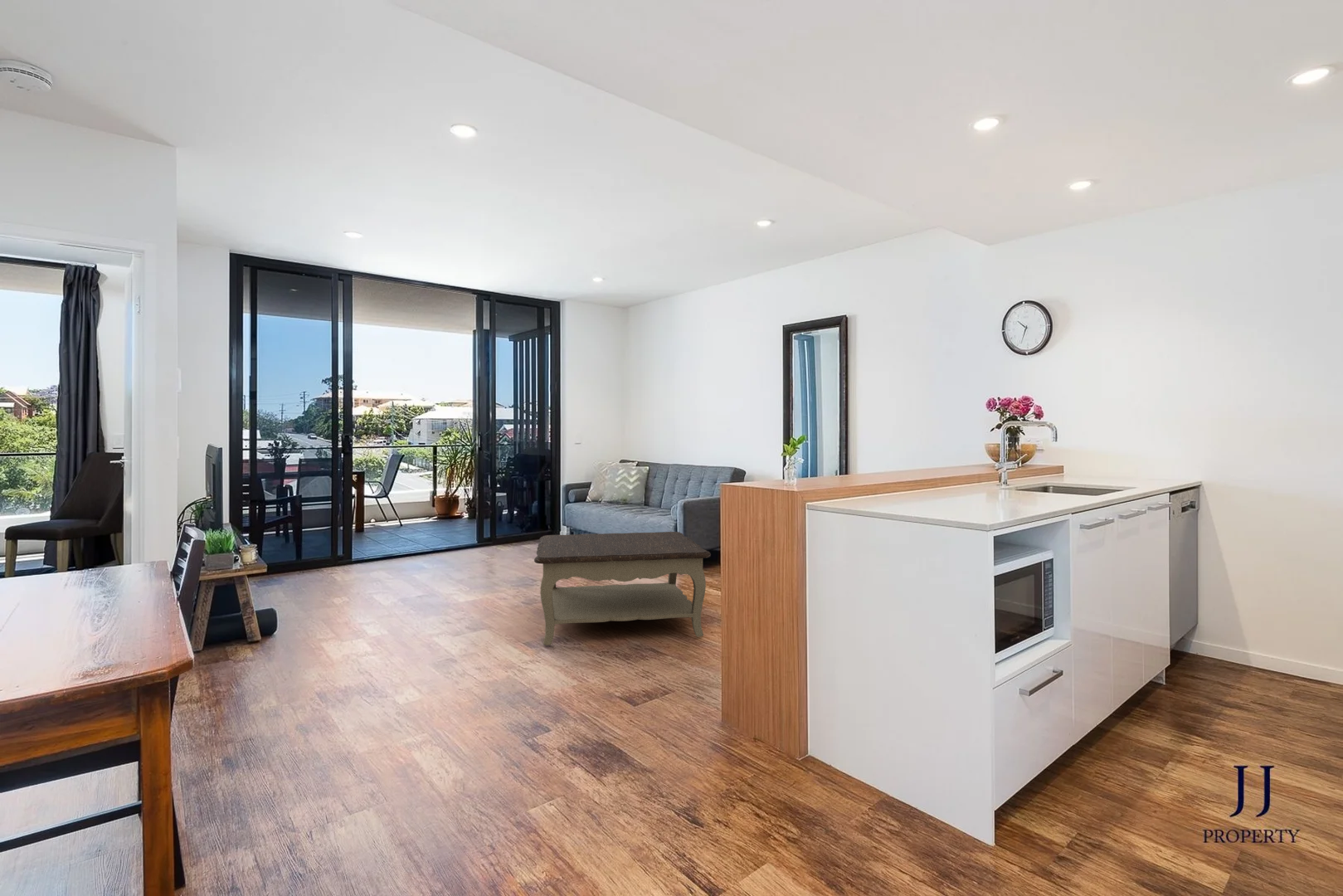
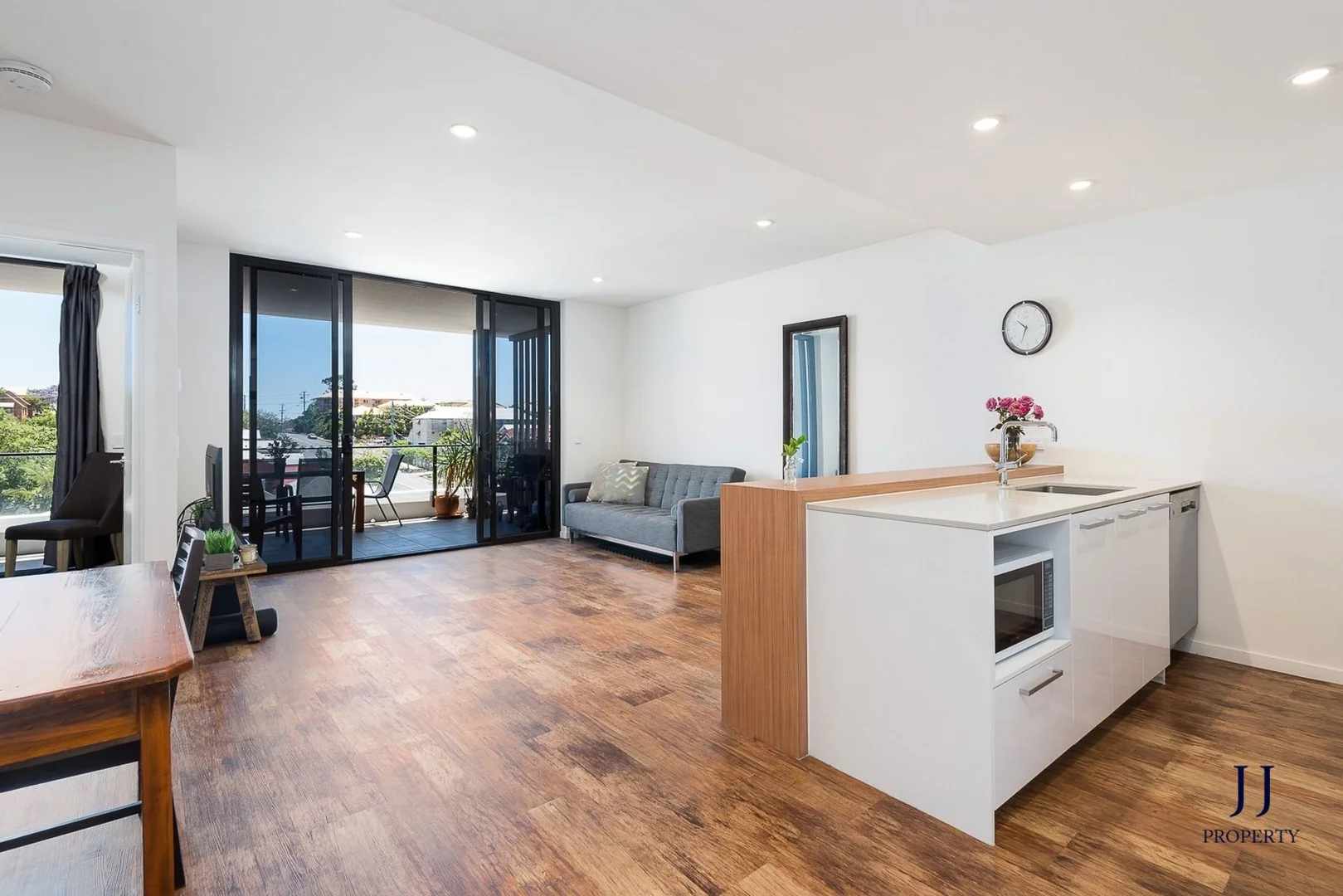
- coffee table [533,531,712,646]
